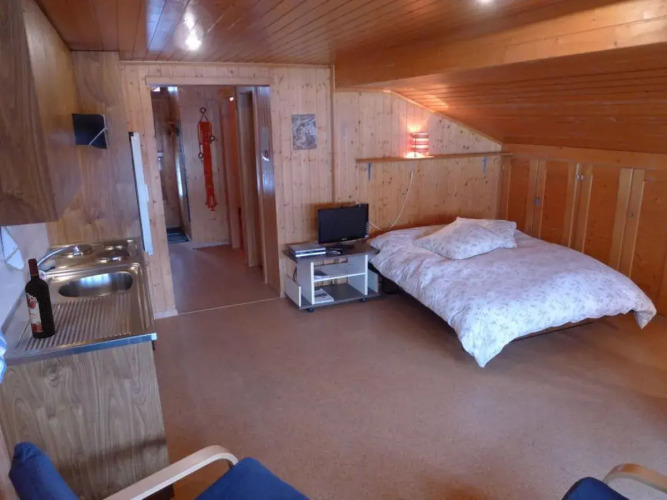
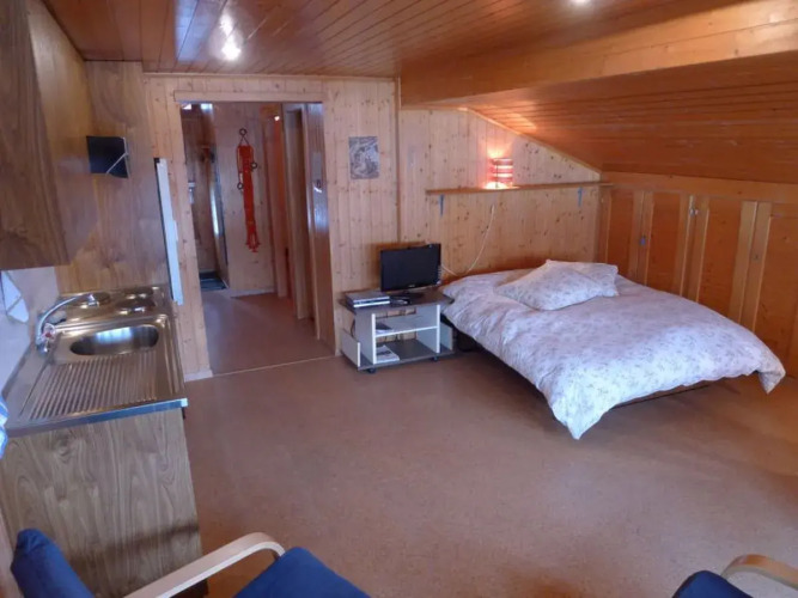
- wine bottle [24,257,57,339]
